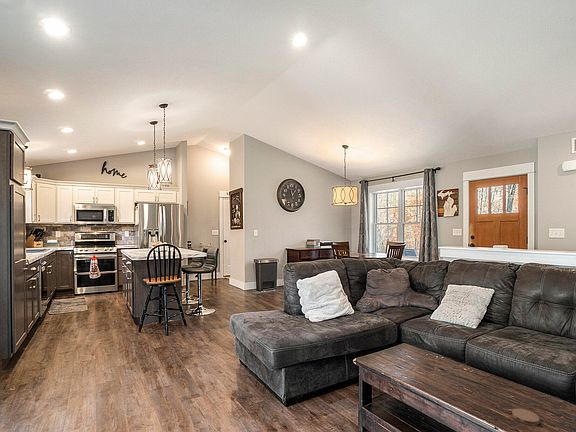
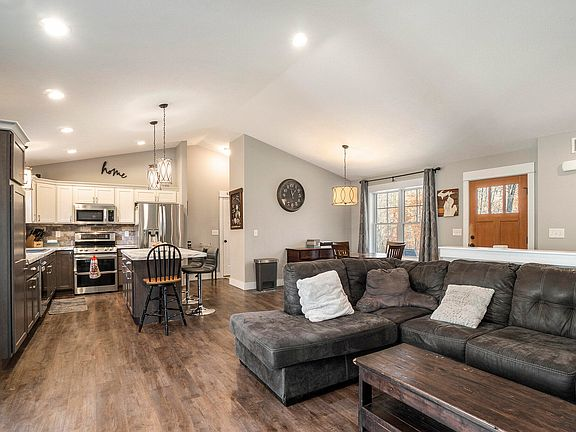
- coaster [511,408,540,426]
